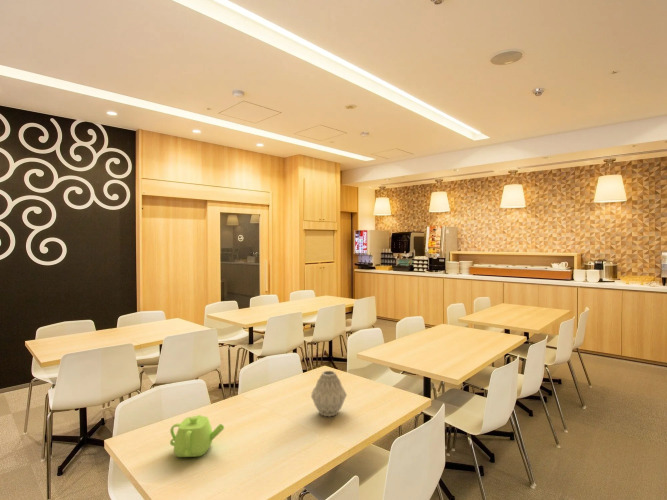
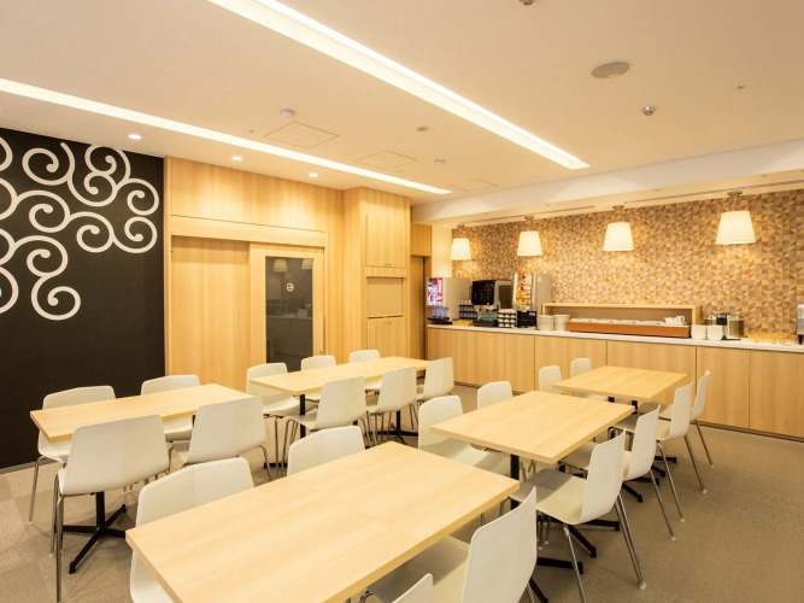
- vase [310,370,348,418]
- teapot [169,414,225,458]
